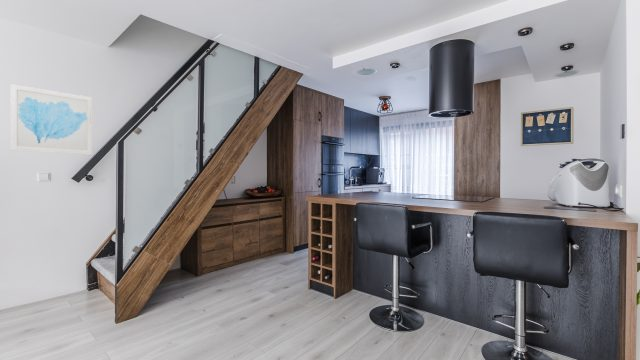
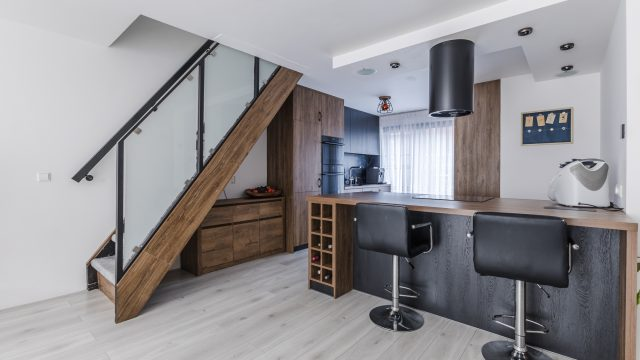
- wall art [9,83,94,156]
